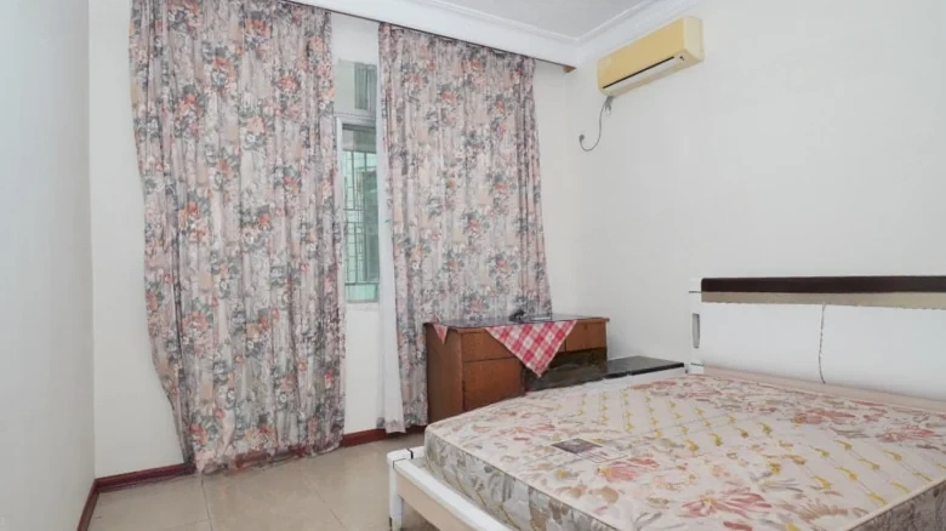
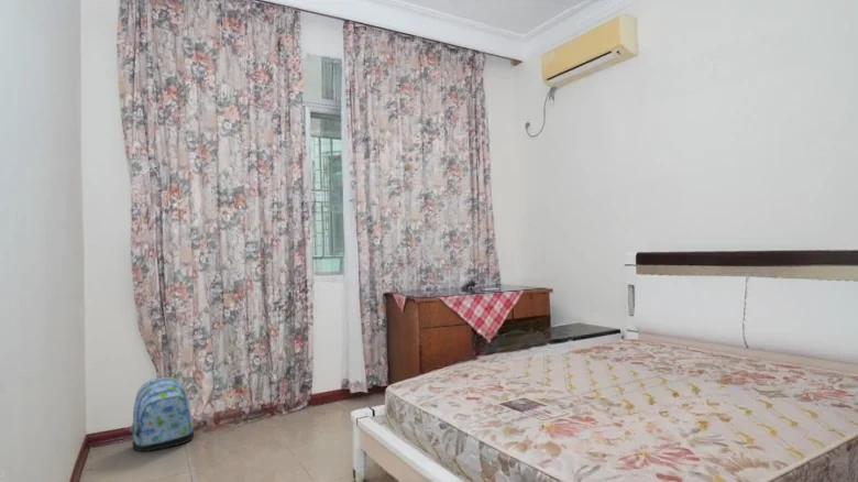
+ backpack [129,376,195,452]
